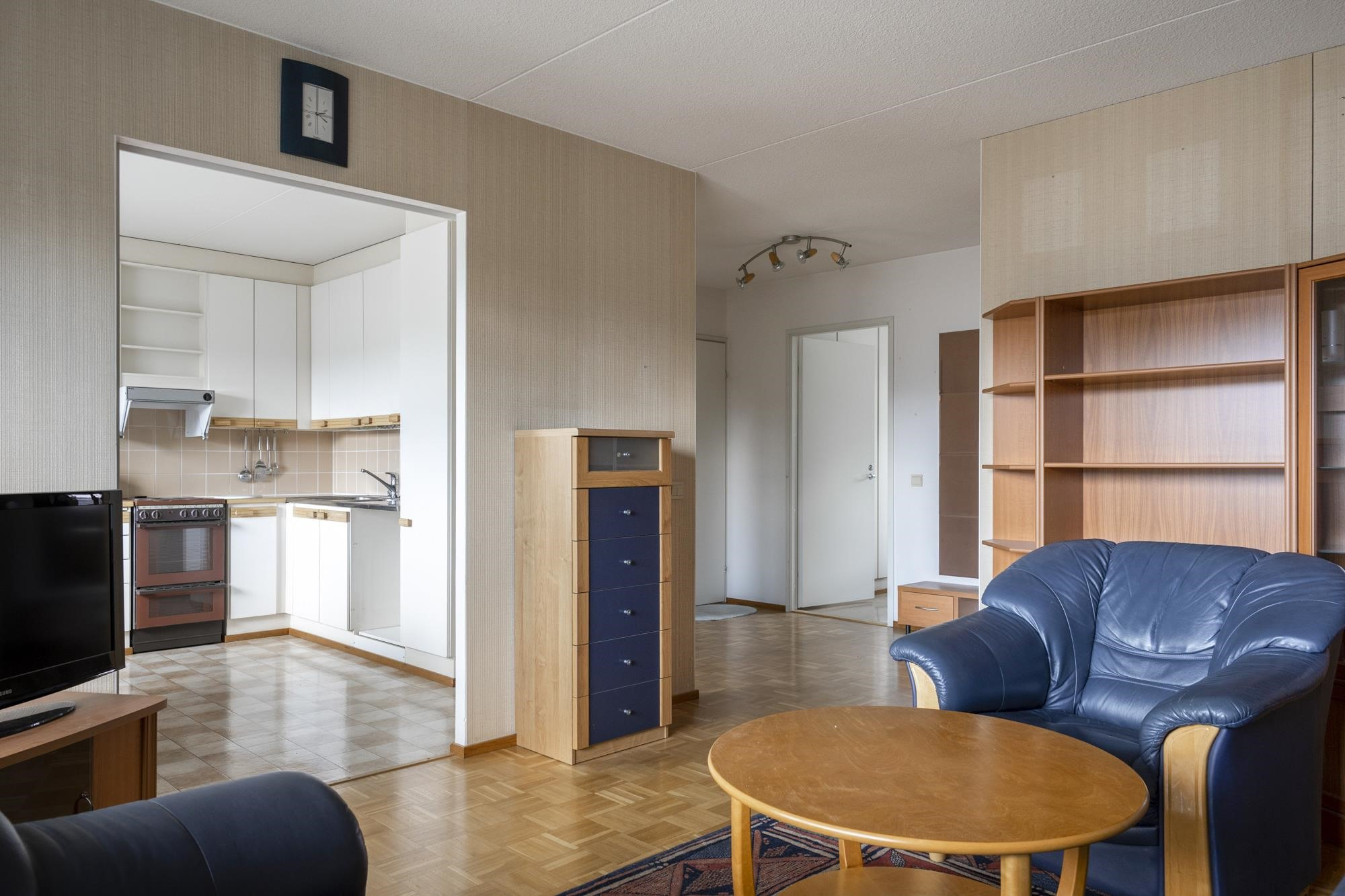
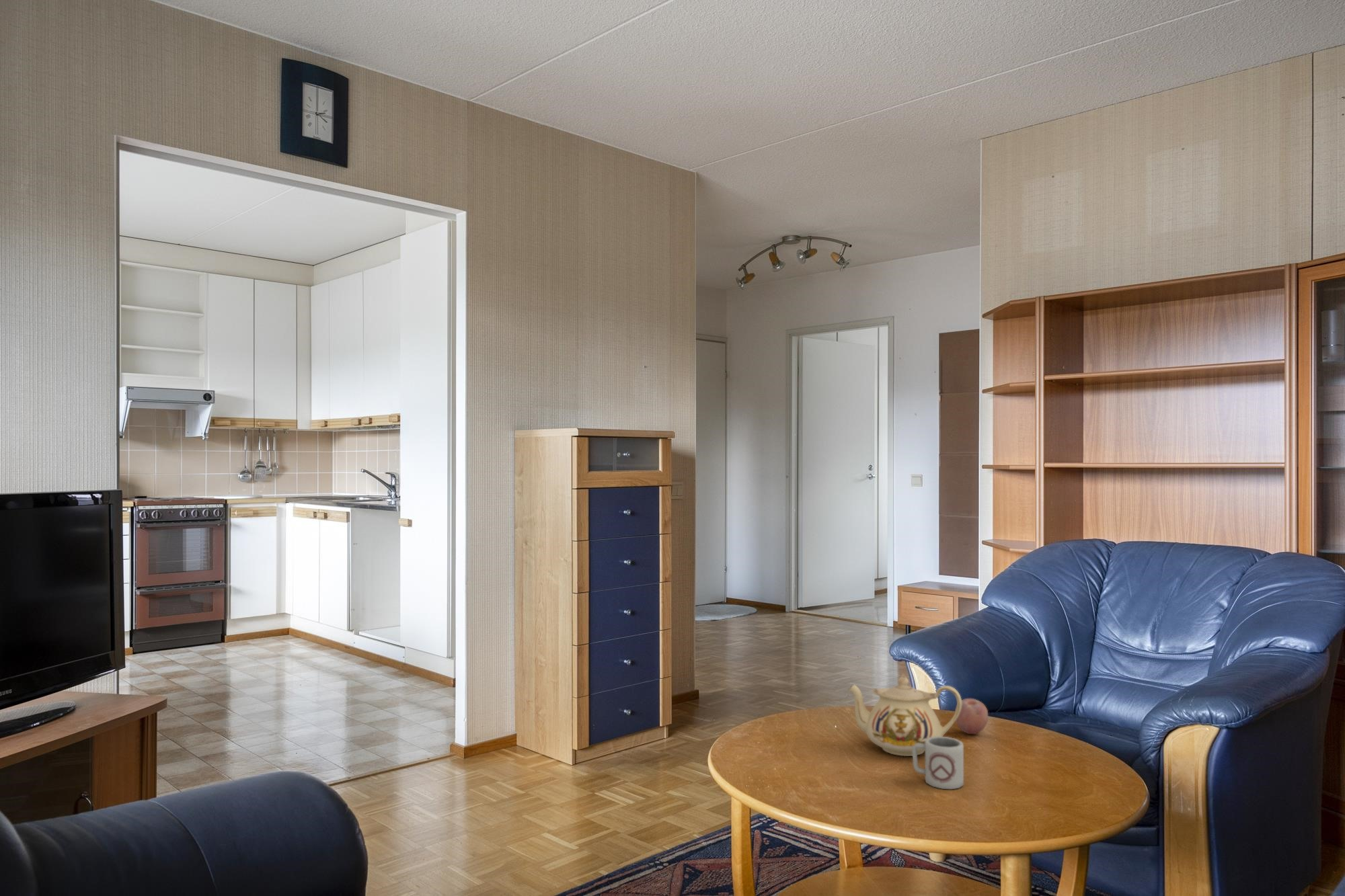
+ teapot [847,674,962,757]
+ fruit [954,698,989,735]
+ cup [912,736,964,790]
